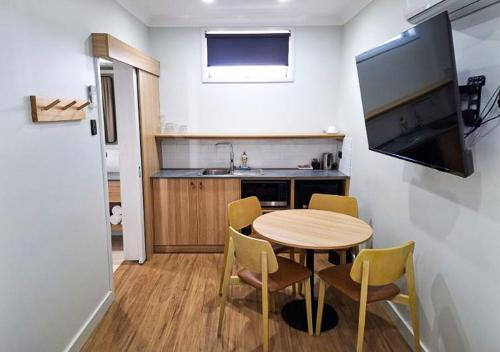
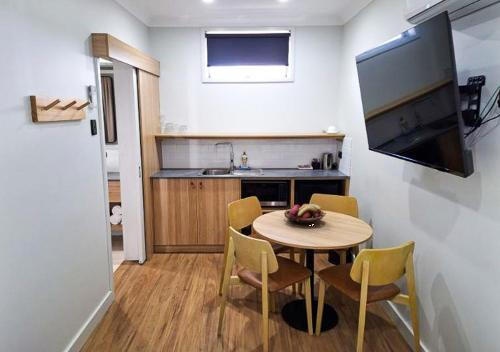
+ fruit basket [283,203,327,226]
